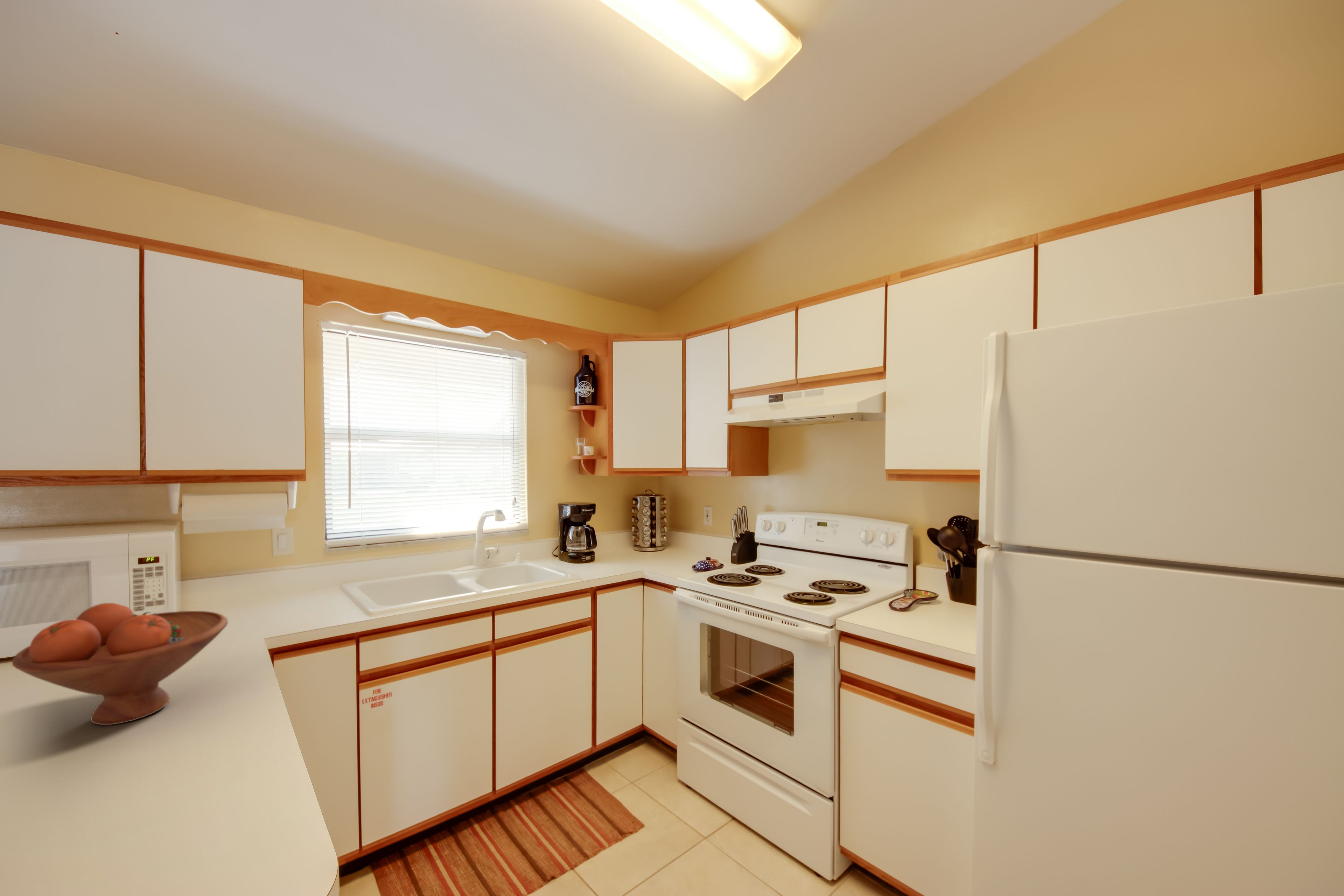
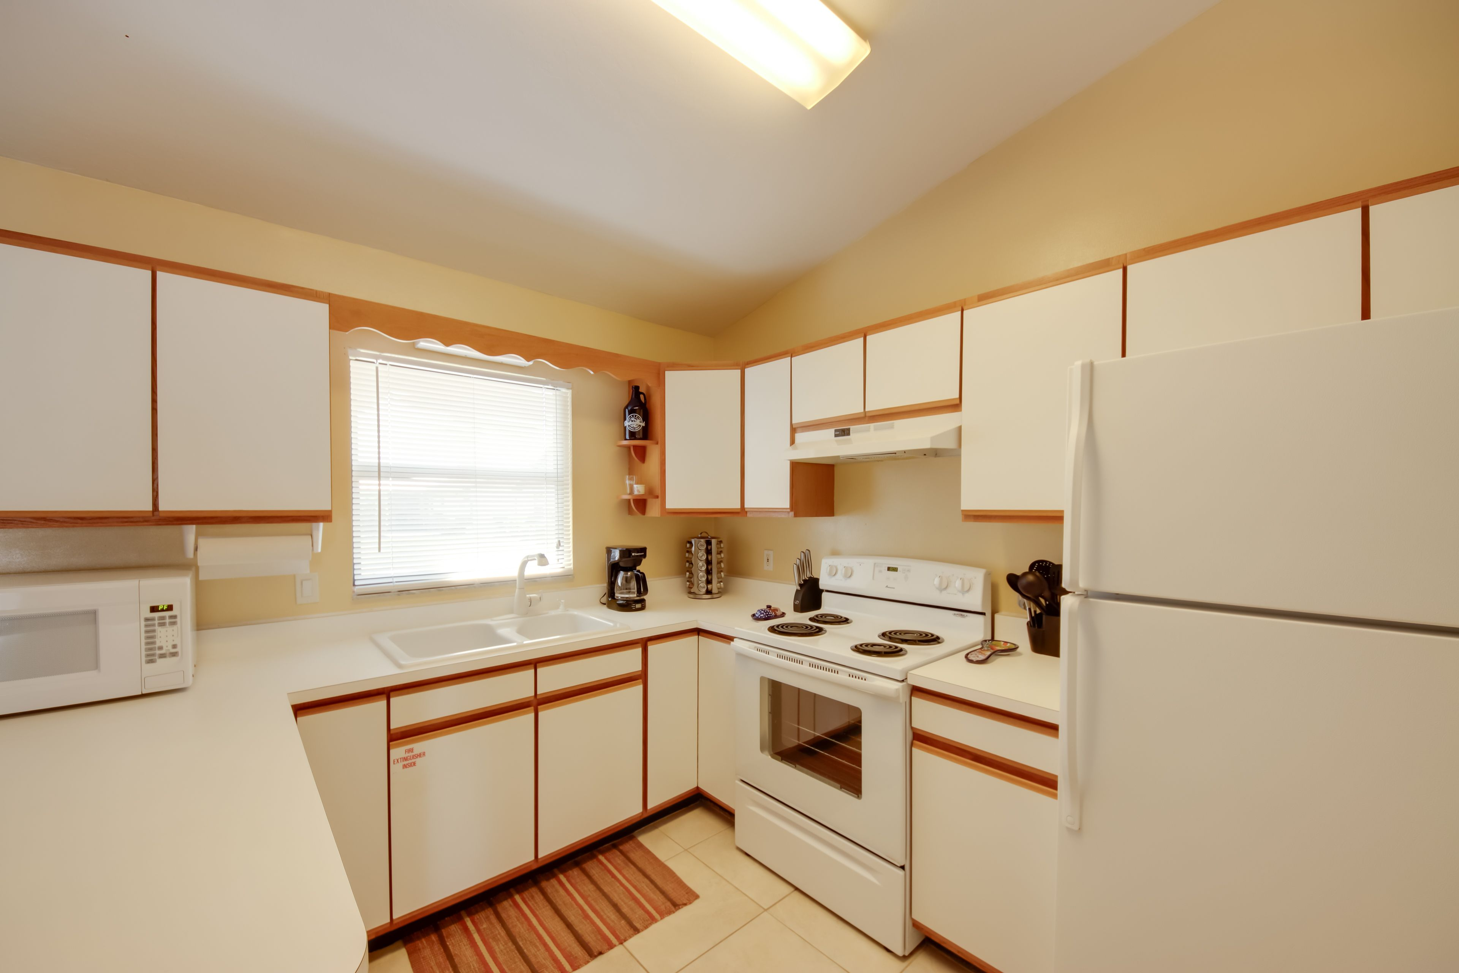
- fruit bowl [12,603,228,726]
